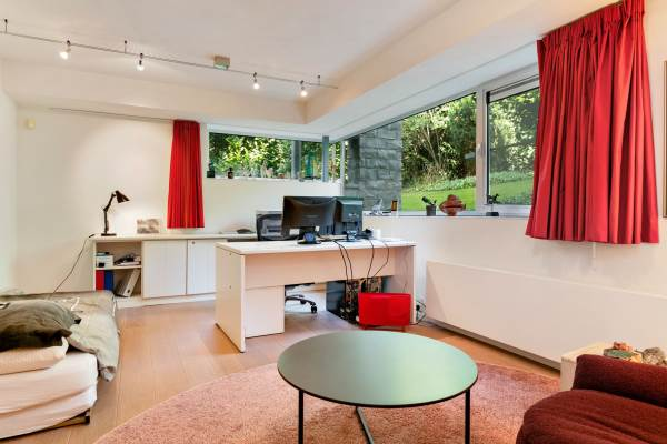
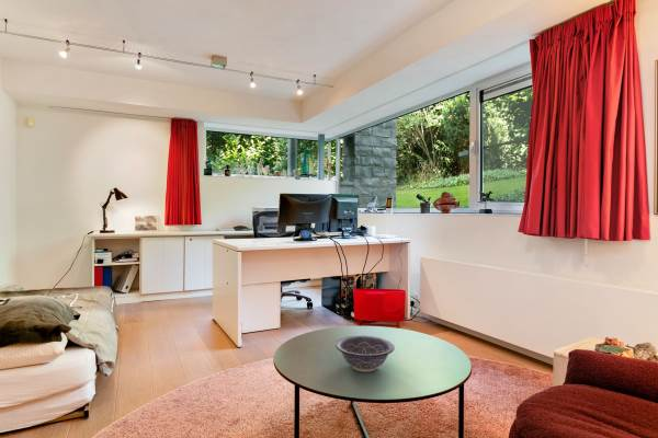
+ decorative bowl [334,335,396,373]
